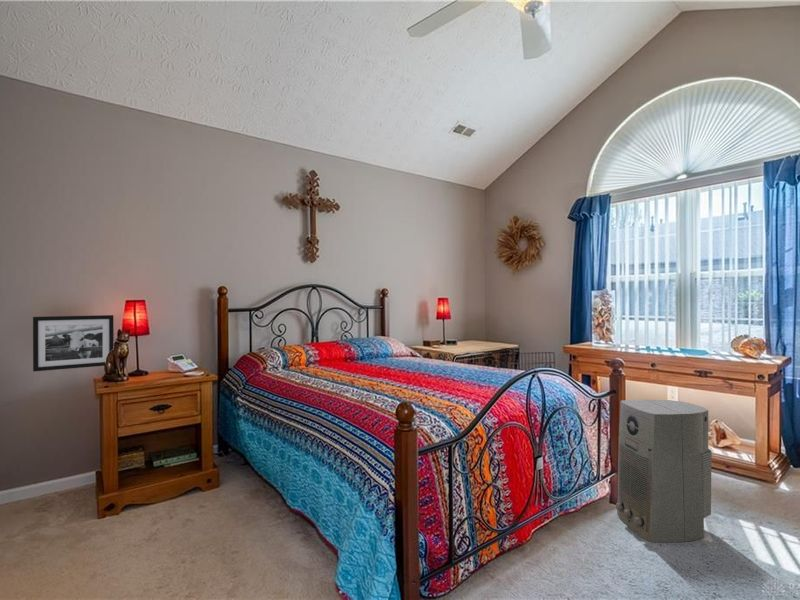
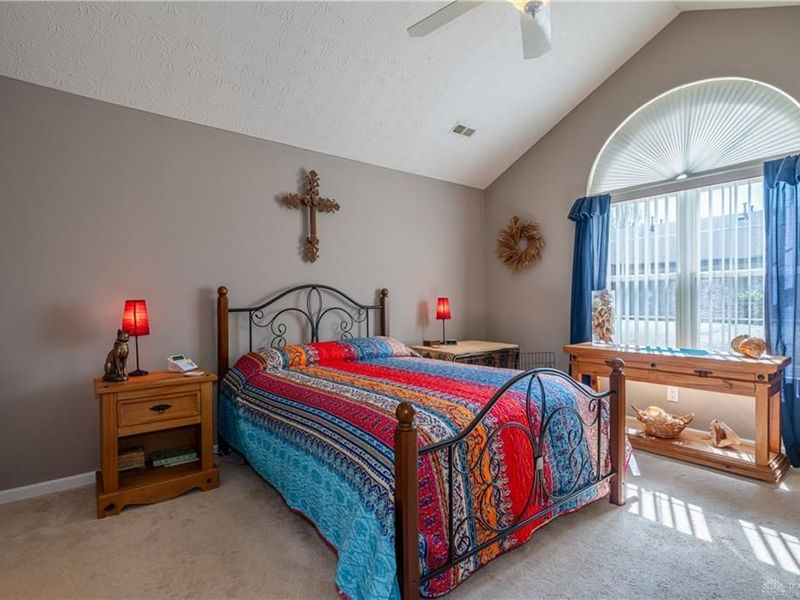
- picture frame [32,314,115,372]
- air purifier [615,399,713,543]
